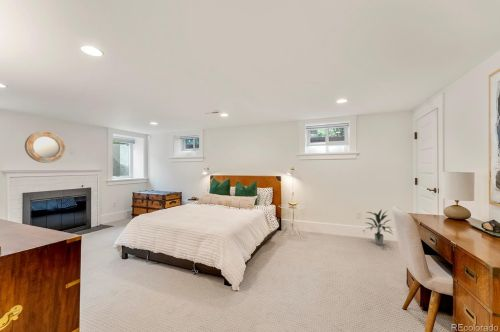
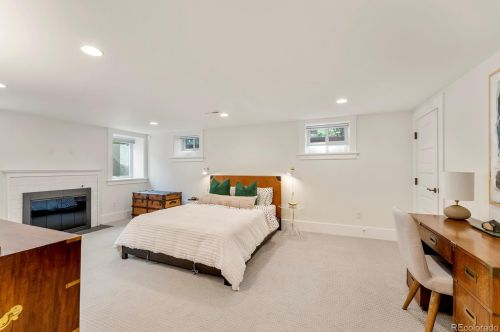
- indoor plant [364,208,393,246]
- home mirror [24,131,66,164]
